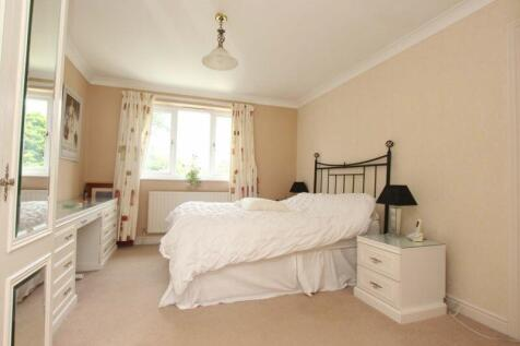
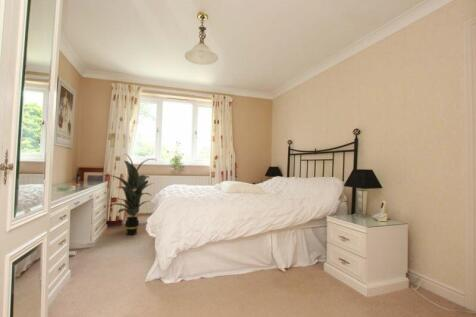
+ indoor plant [102,153,156,236]
